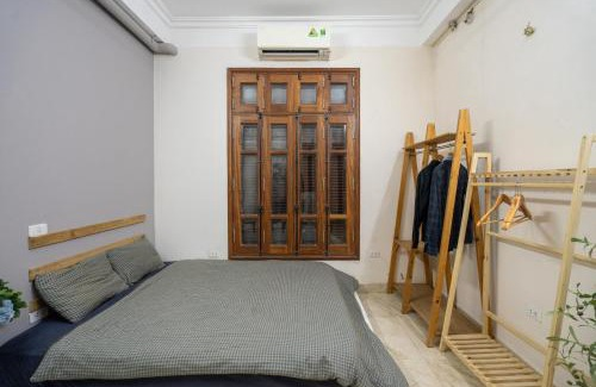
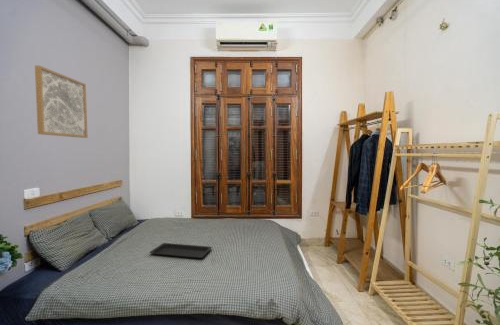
+ wall art [34,65,89,139]
+ serving tray [148,242,213,260]
